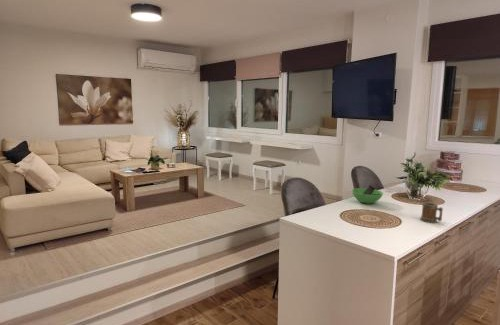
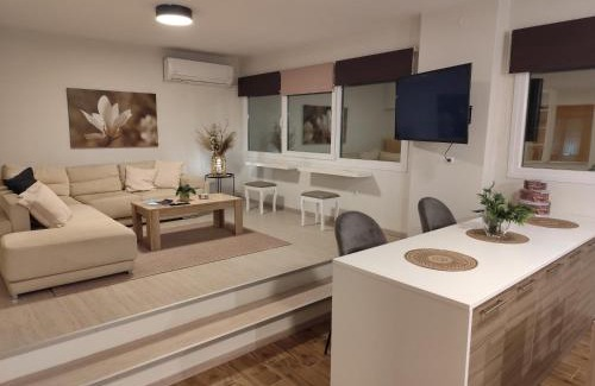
- bowl [351,184,384,205]
- mug [419,201,444,224]
